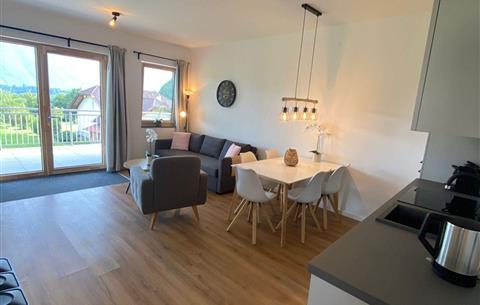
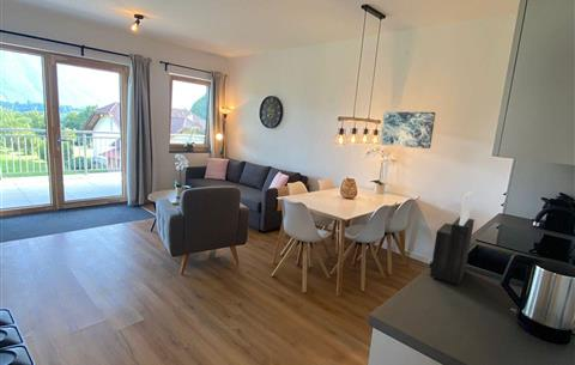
+ knife block [428,190,476,286]
+ wall art [379,111,436,150]
